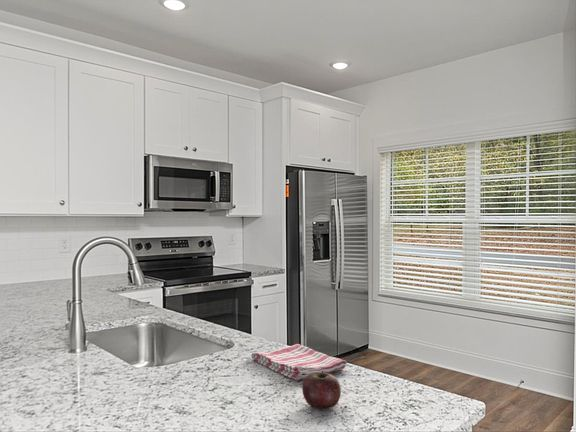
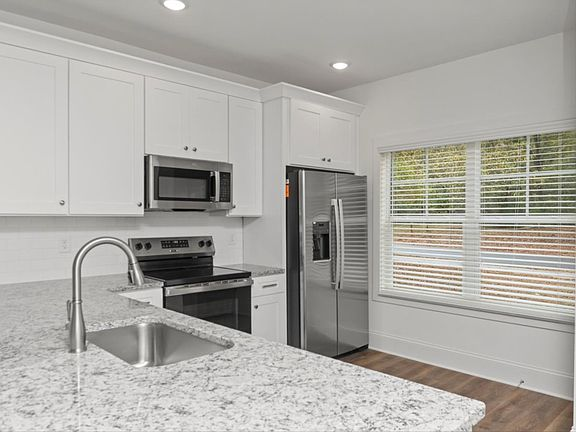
- apple [301,371,342,409]
- dish towel [250,343,348,381]
